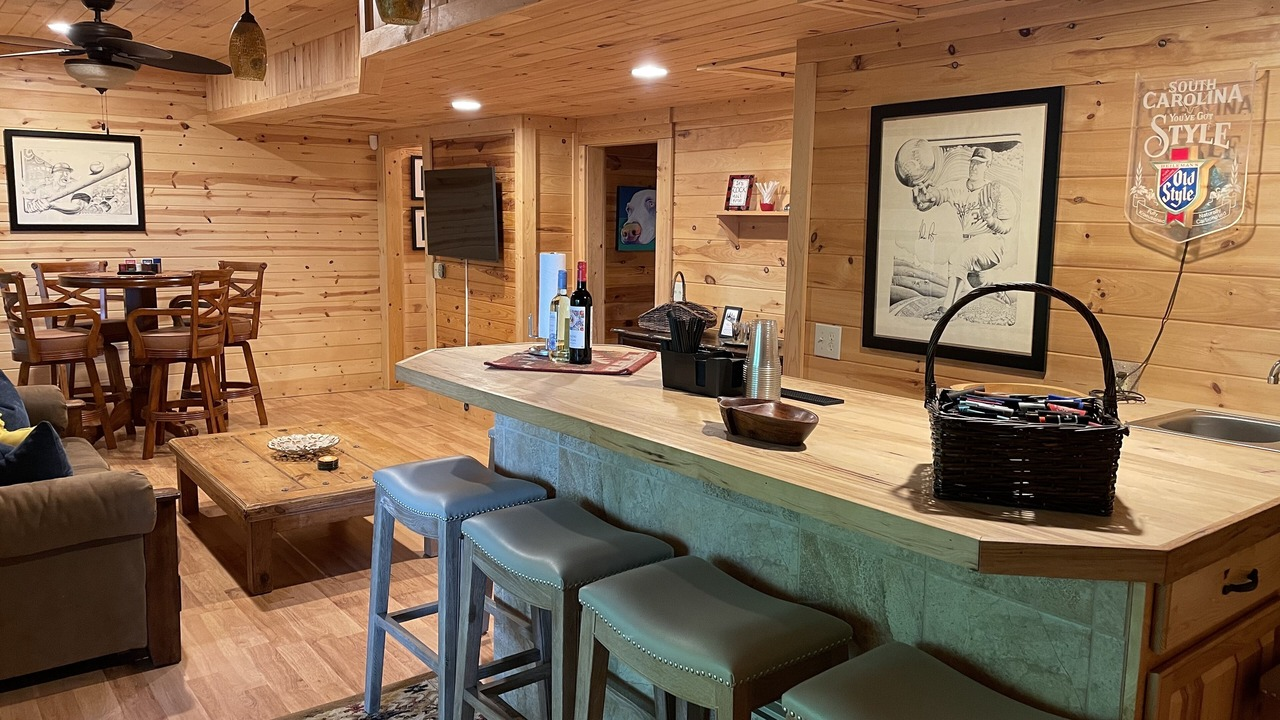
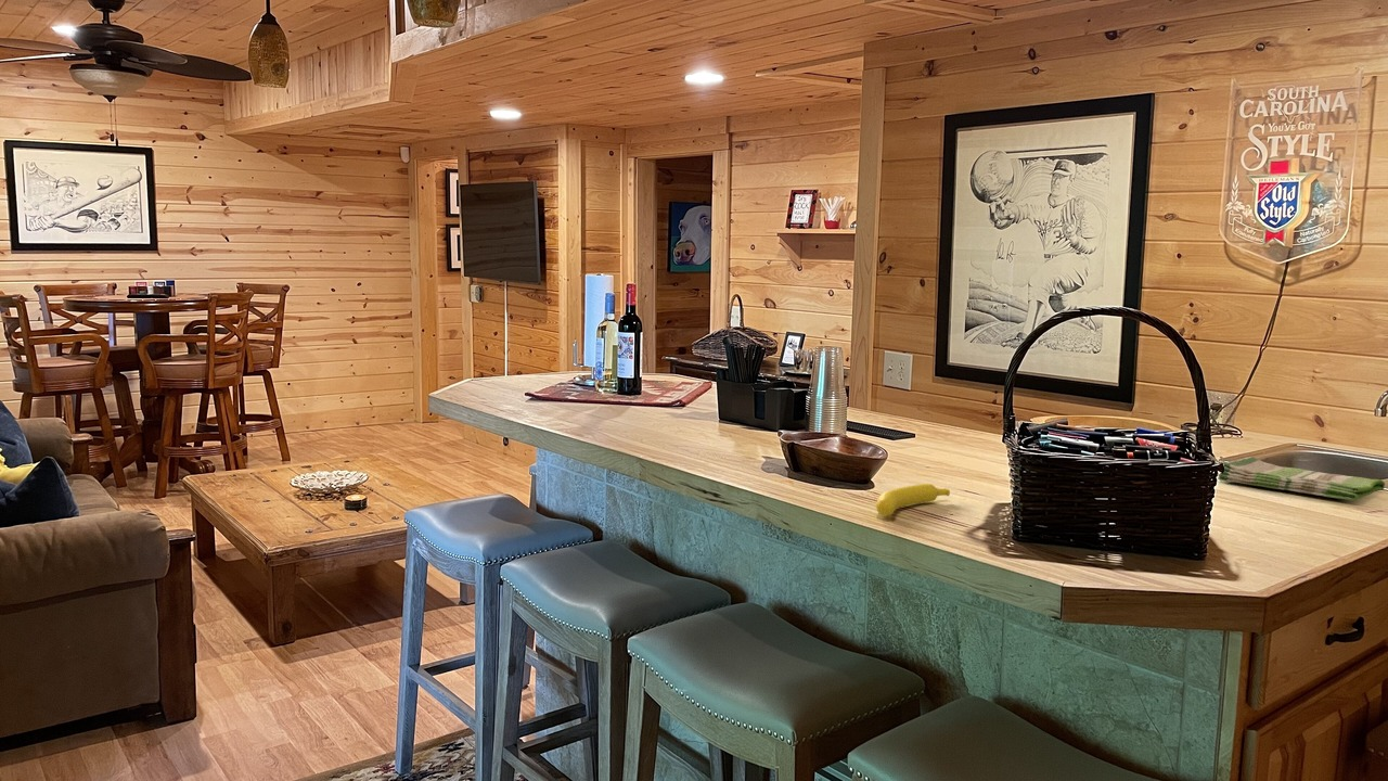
+ banana [875,483,951,517]
+ dish towel [1217,456,1386,501]
